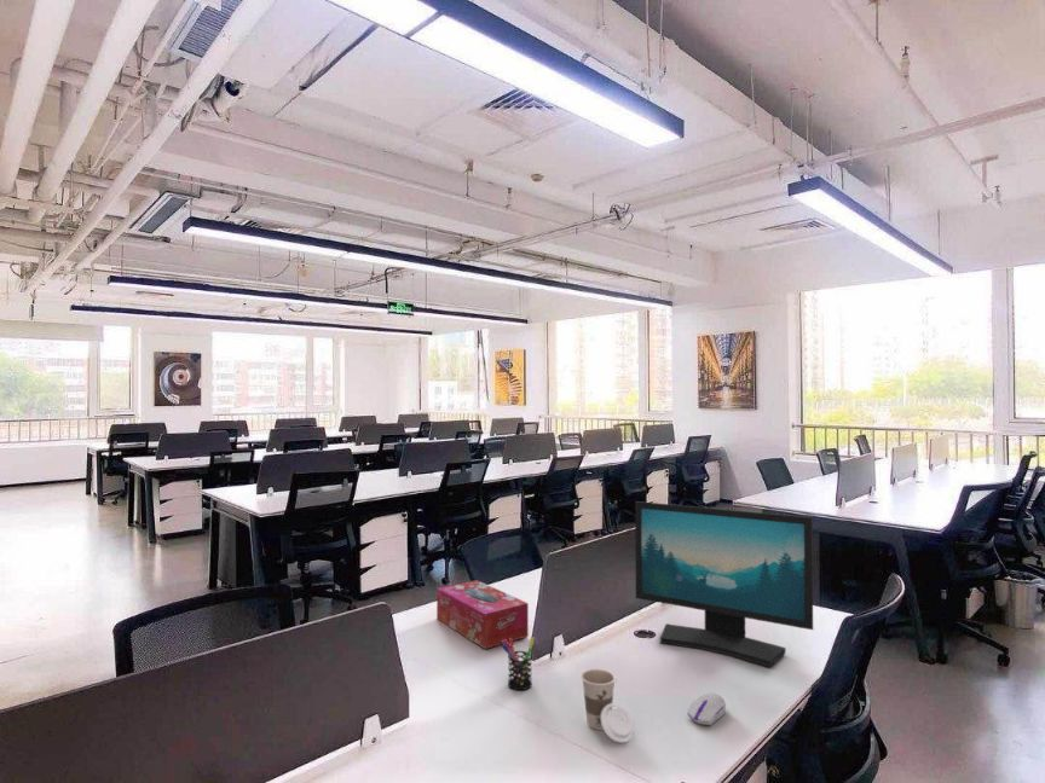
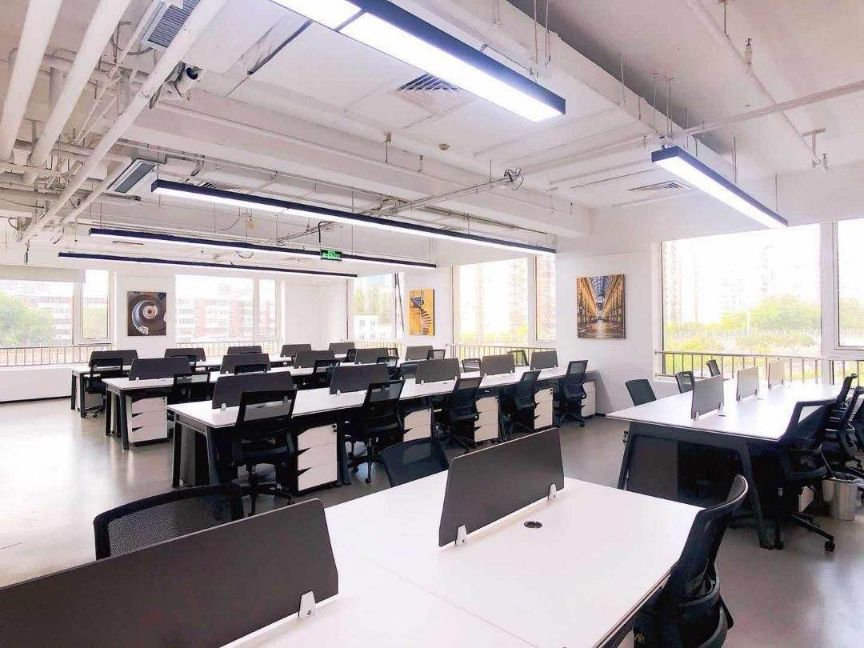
- cup [579,667,635,744]
- computer mouse [686,691,727,726]
- pen holder [501,636,536,691]
- computer monitor [634,500,814,668]
- tissue box [435,579,530,650]
